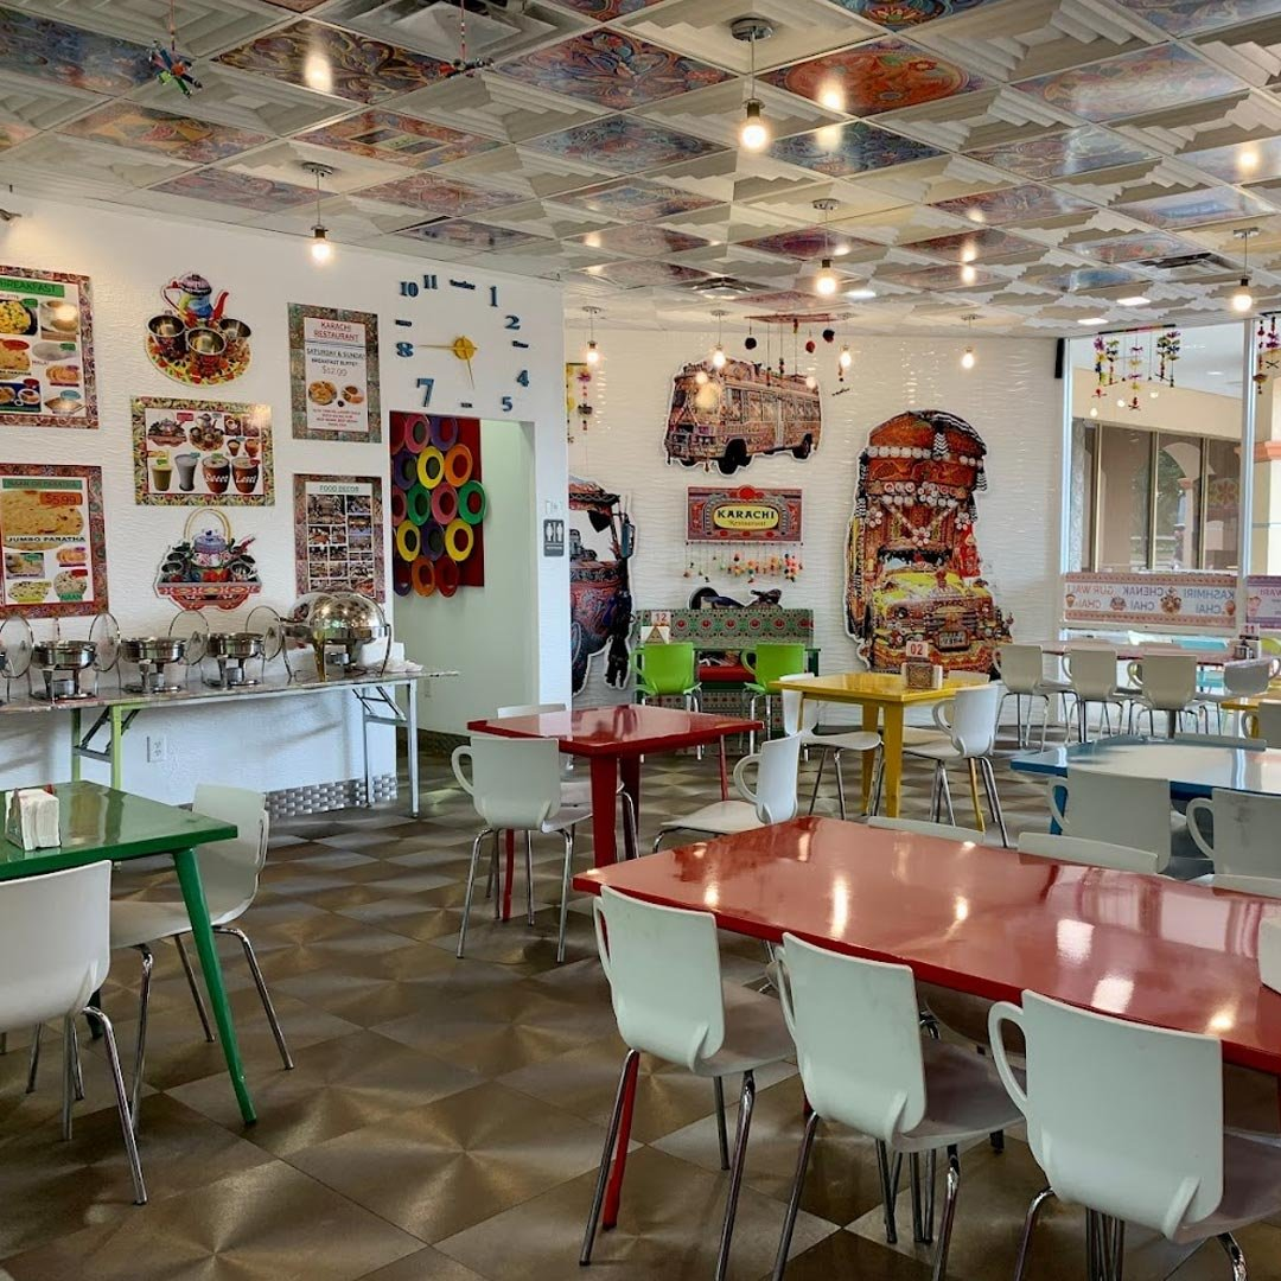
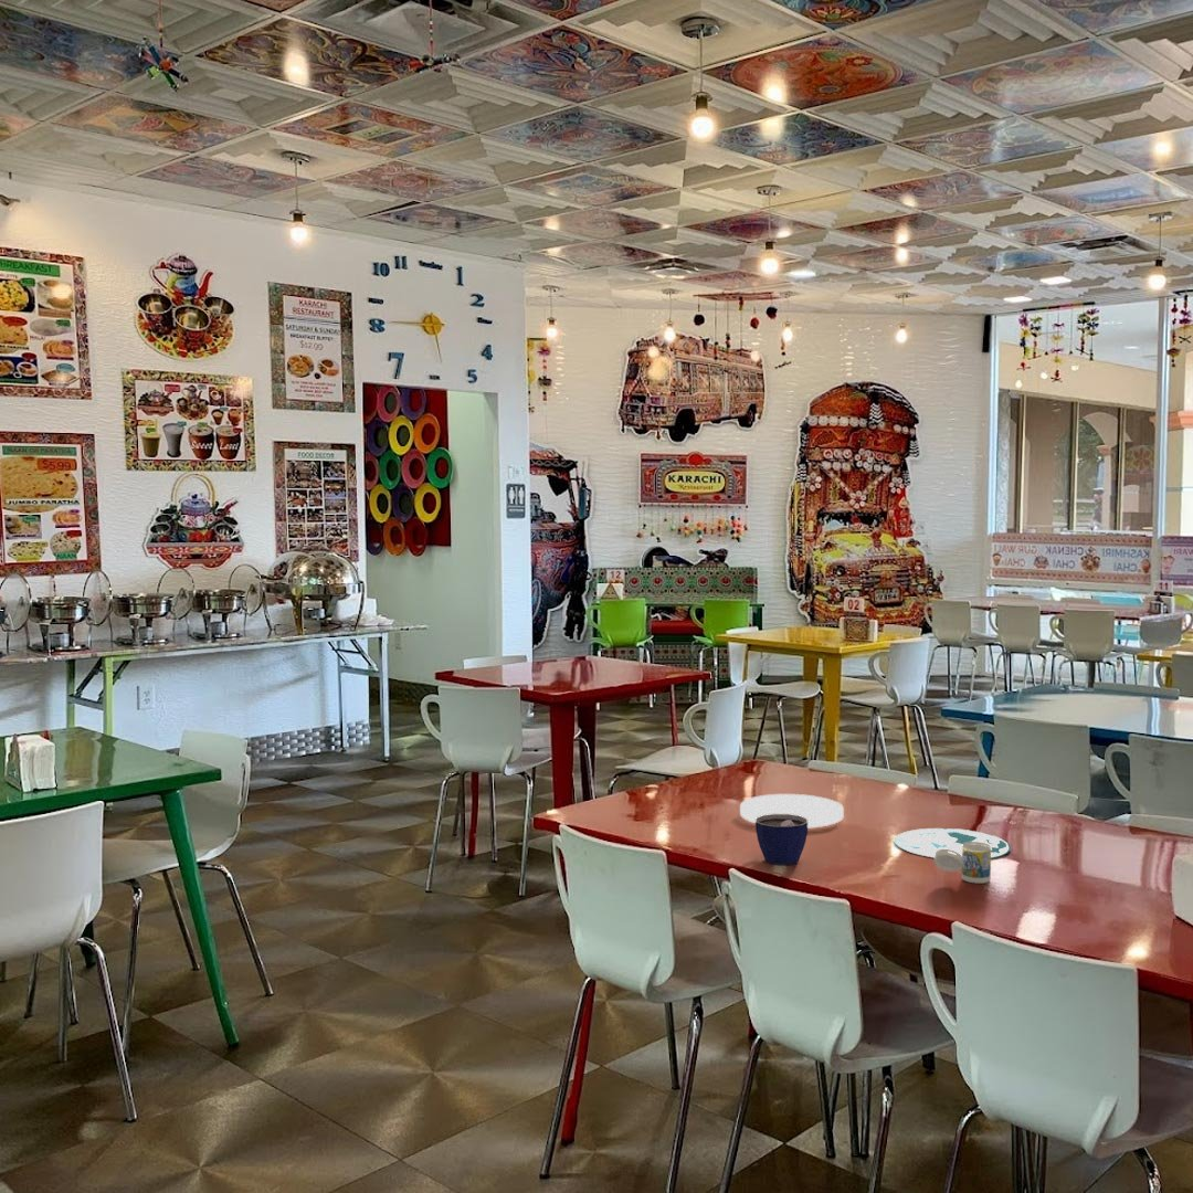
+ cup [754,814,809,866]
+ cup [932,842,992,885]
+ plate [894,827,1012,859]
+ plate [739,793,845,828]
